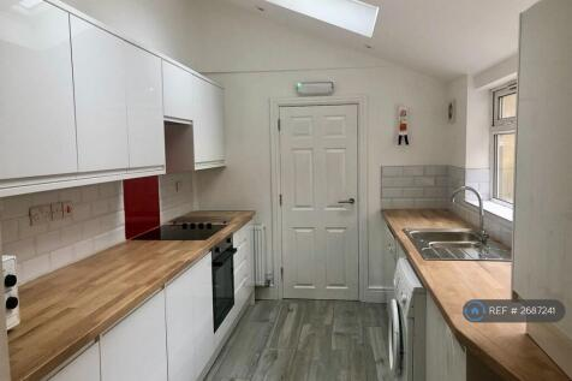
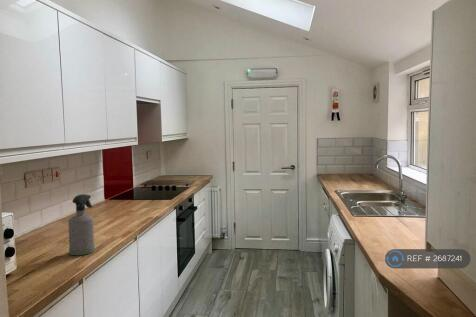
+ spray bottle [67,193,96,256]
